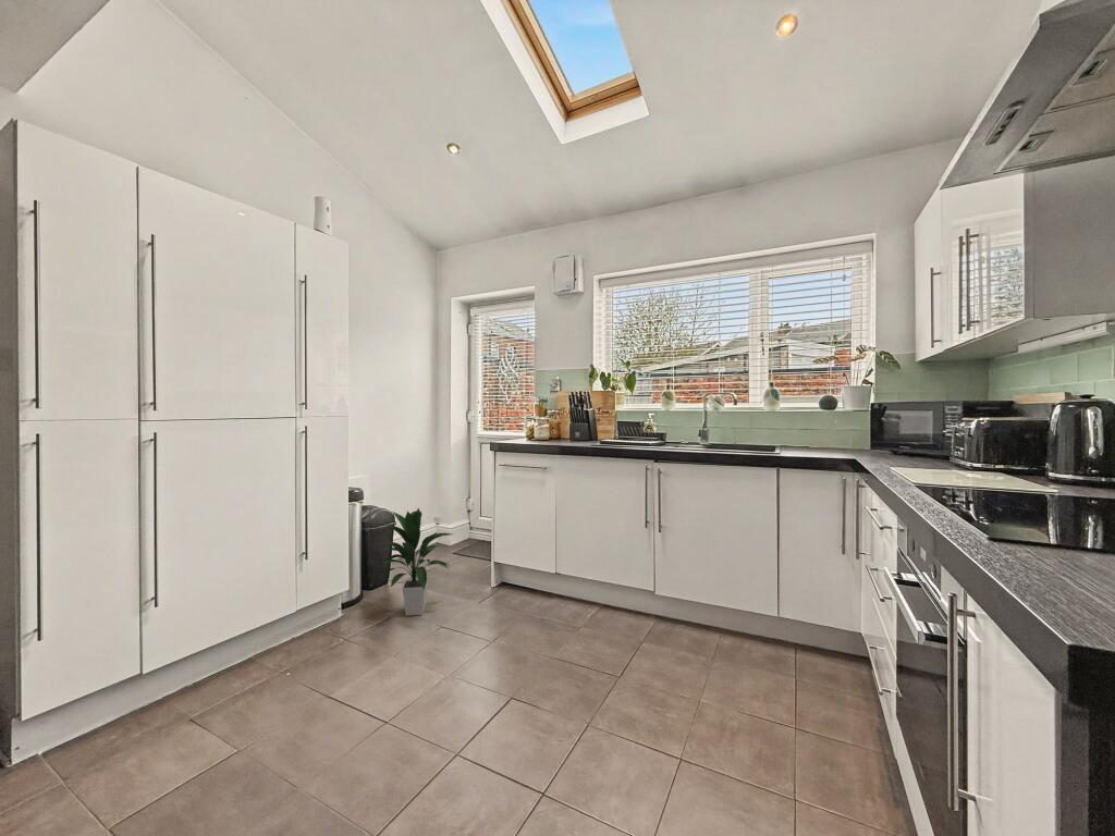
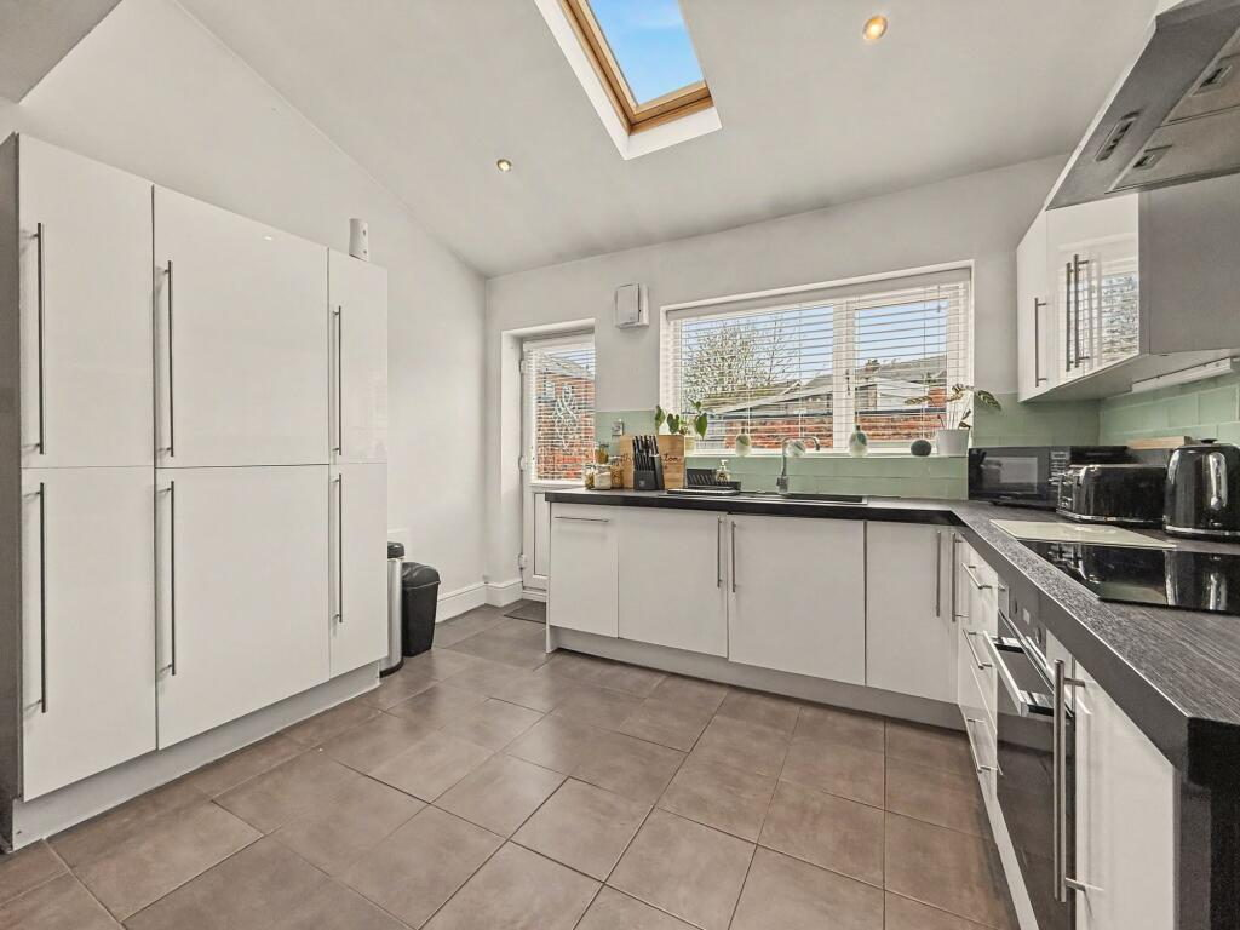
- indoor plant [369,506,453,617]
